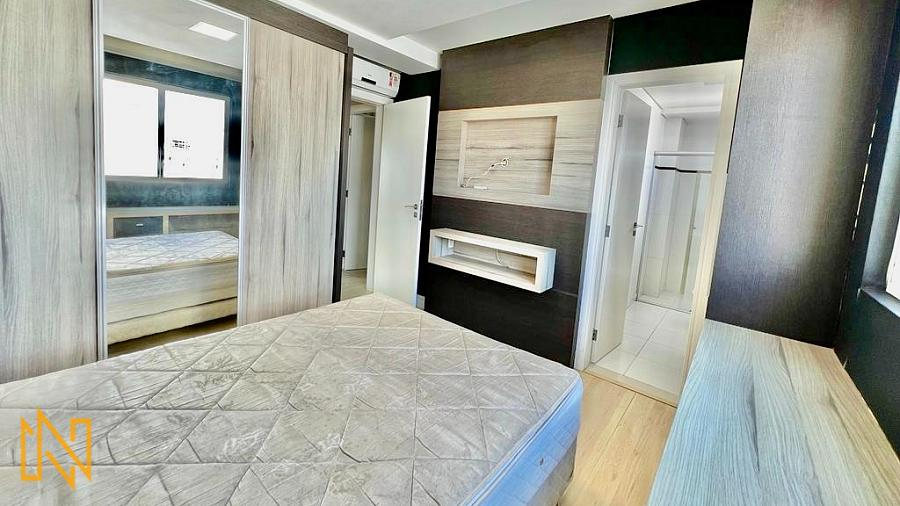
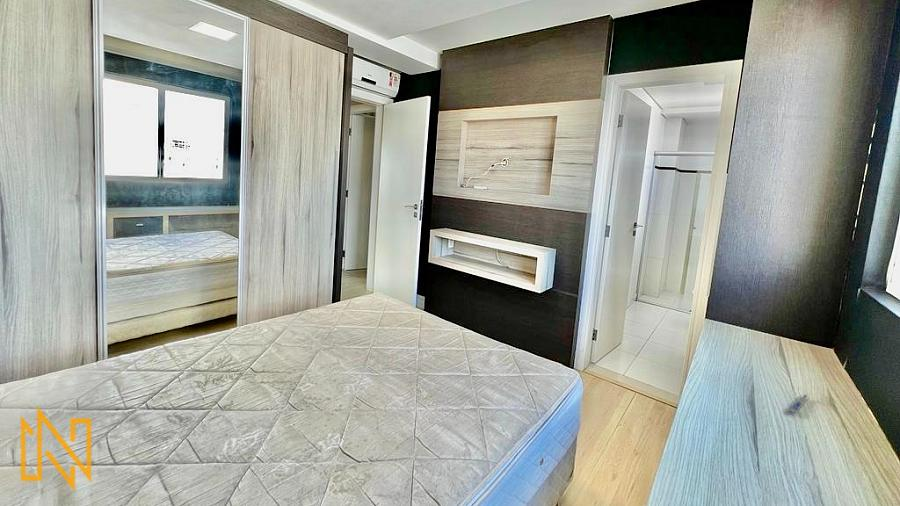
+ pen [785,394,811,415]
